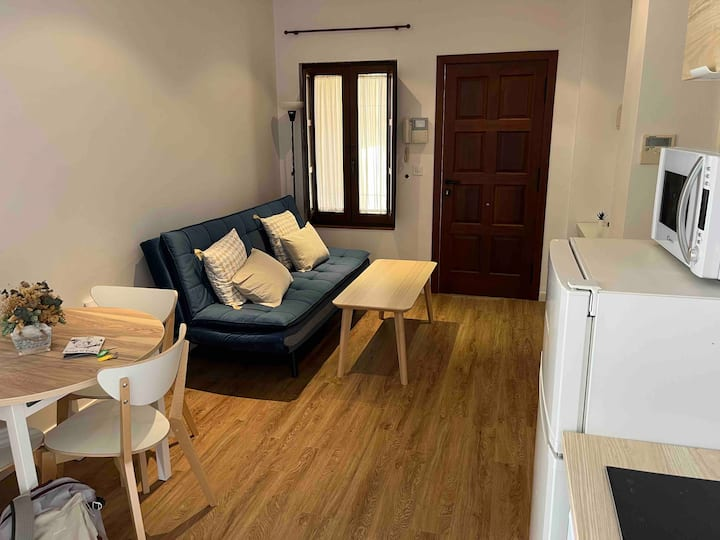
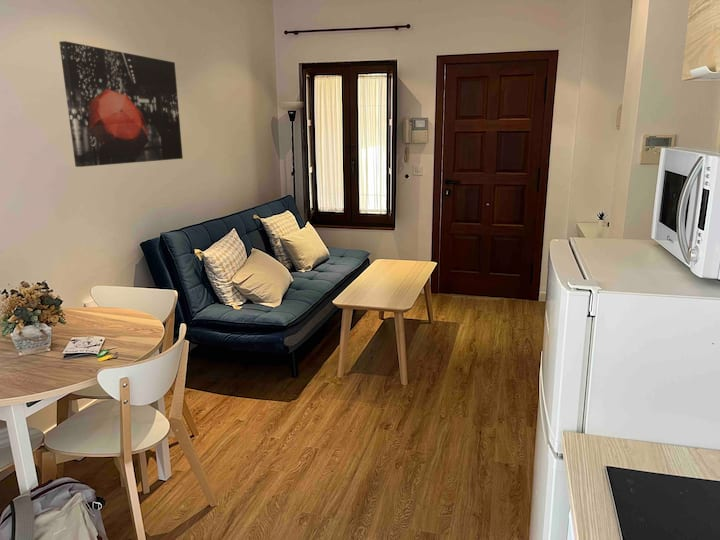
+ wall art [58,40,184,168]
